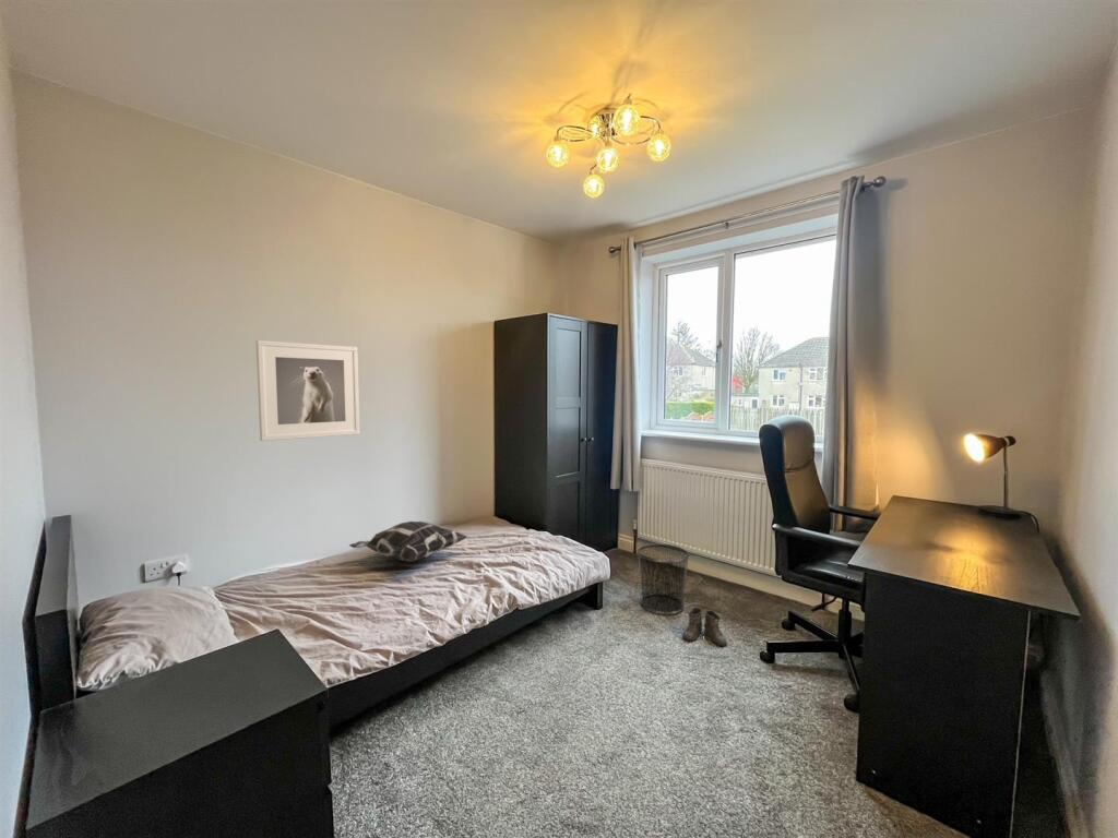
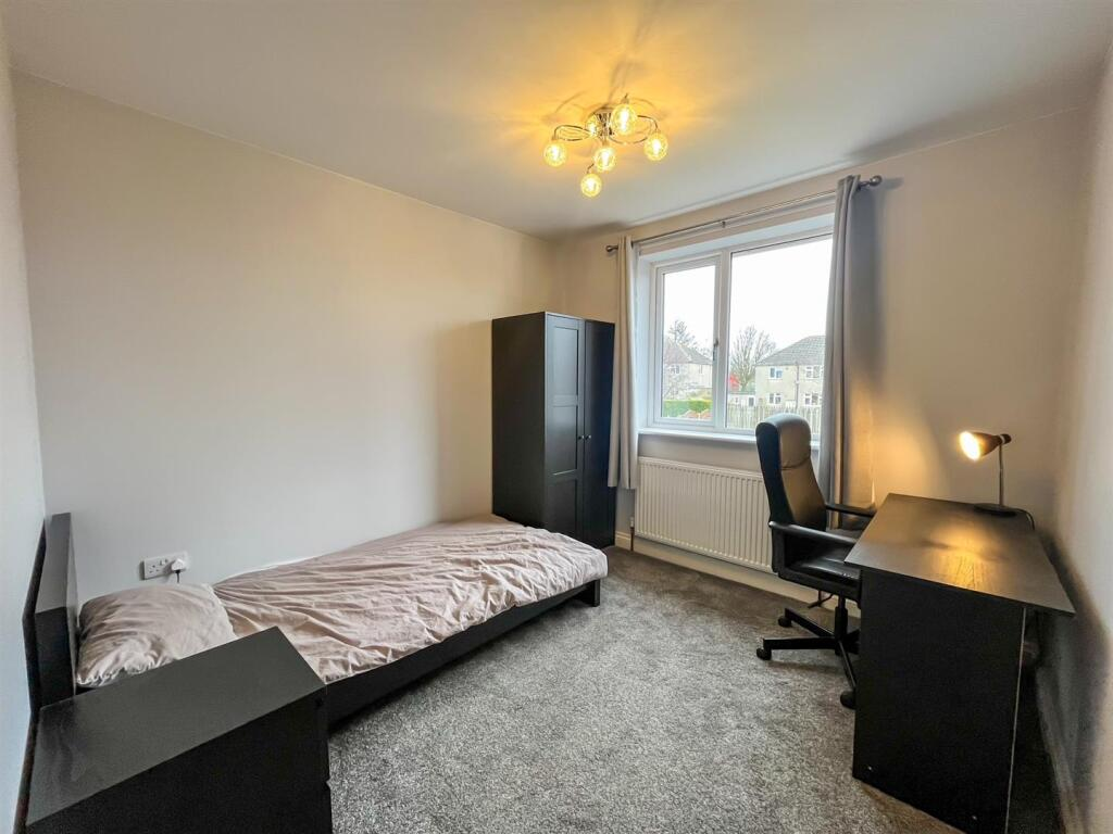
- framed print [255,339,361,442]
- waste bin [637,543,690,615]
- boots [681,607,728,647]
- decorative pillow [348,520,468,563]
